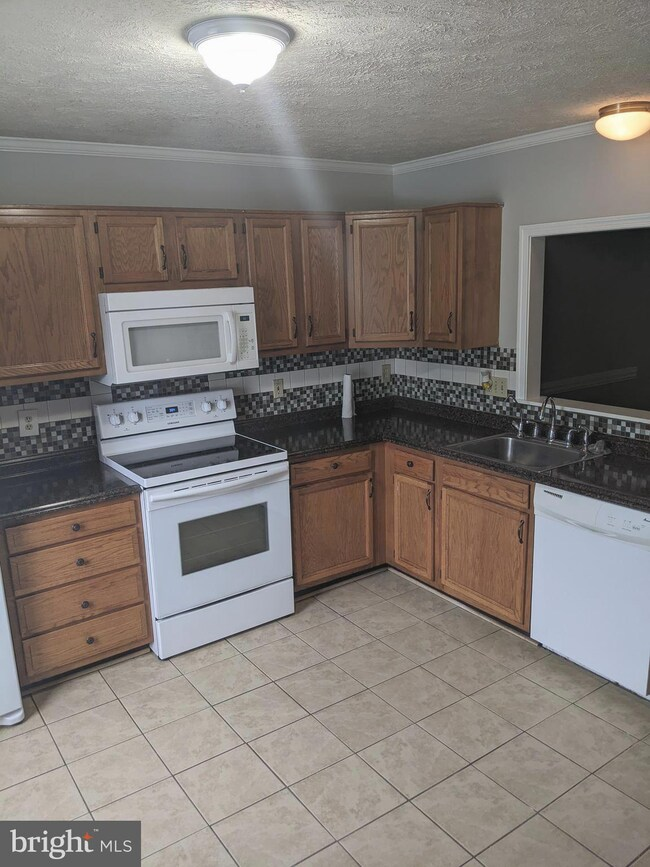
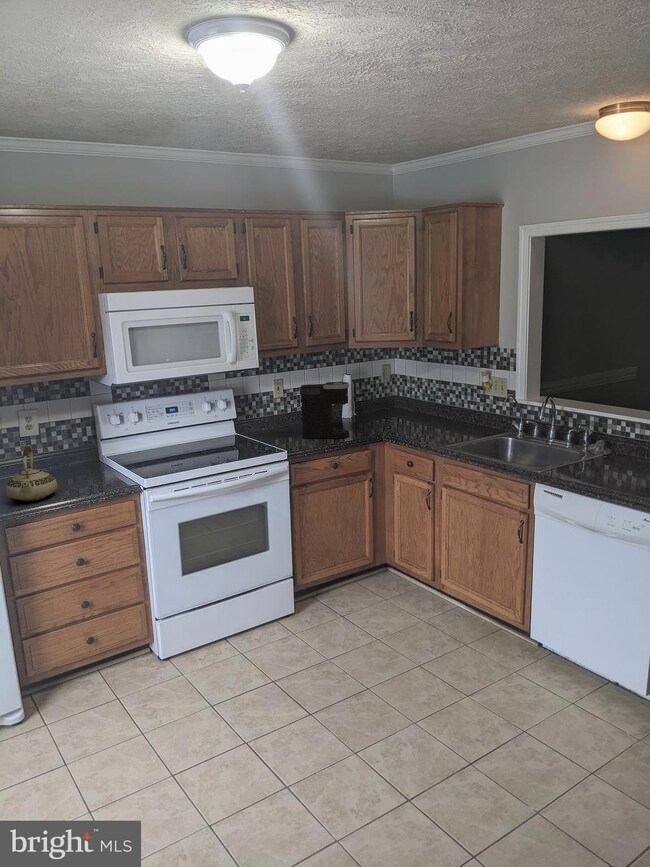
+ teakettle [5,445,59,502]
+ coffee maker [300,381,350,440]
